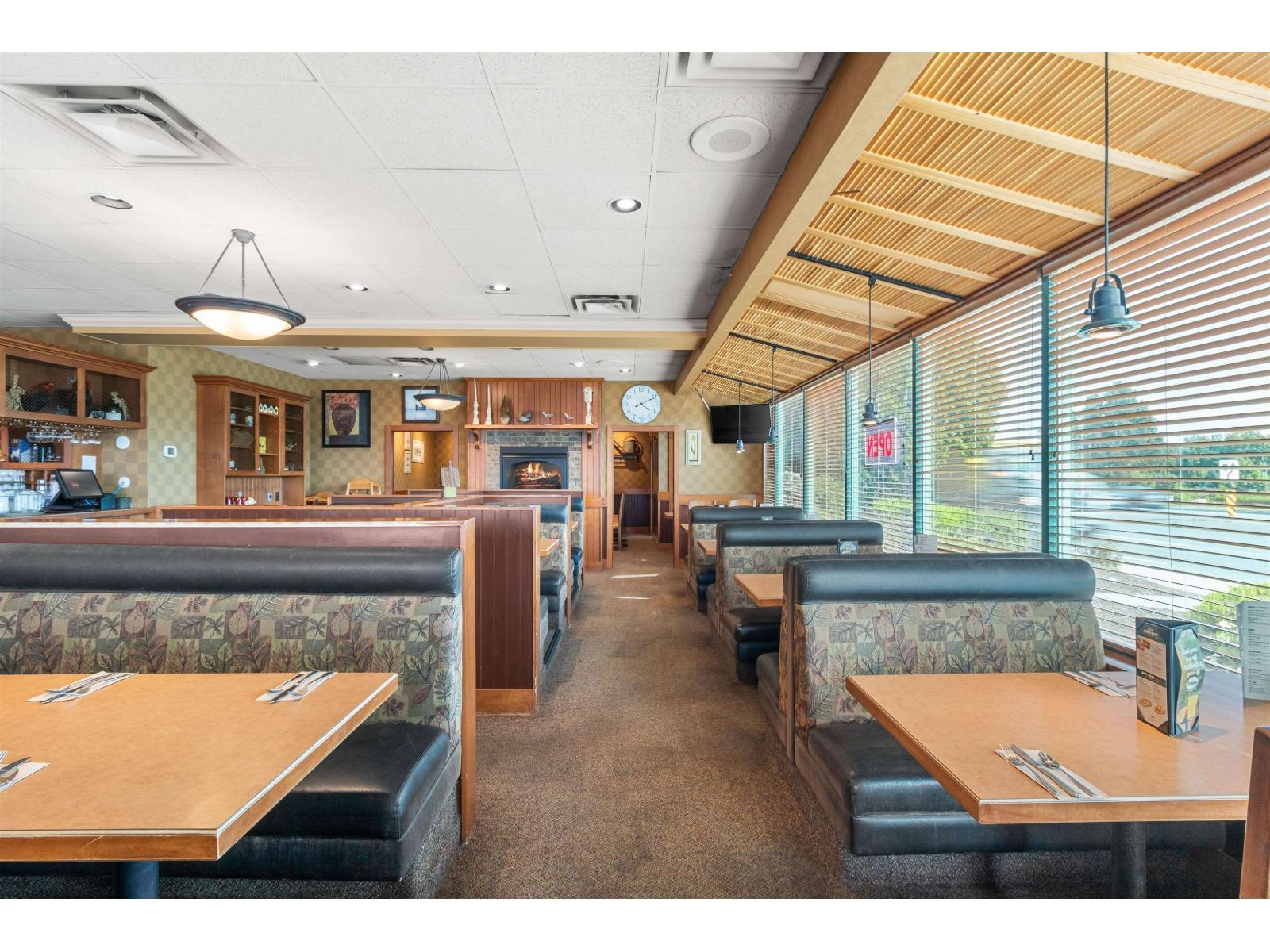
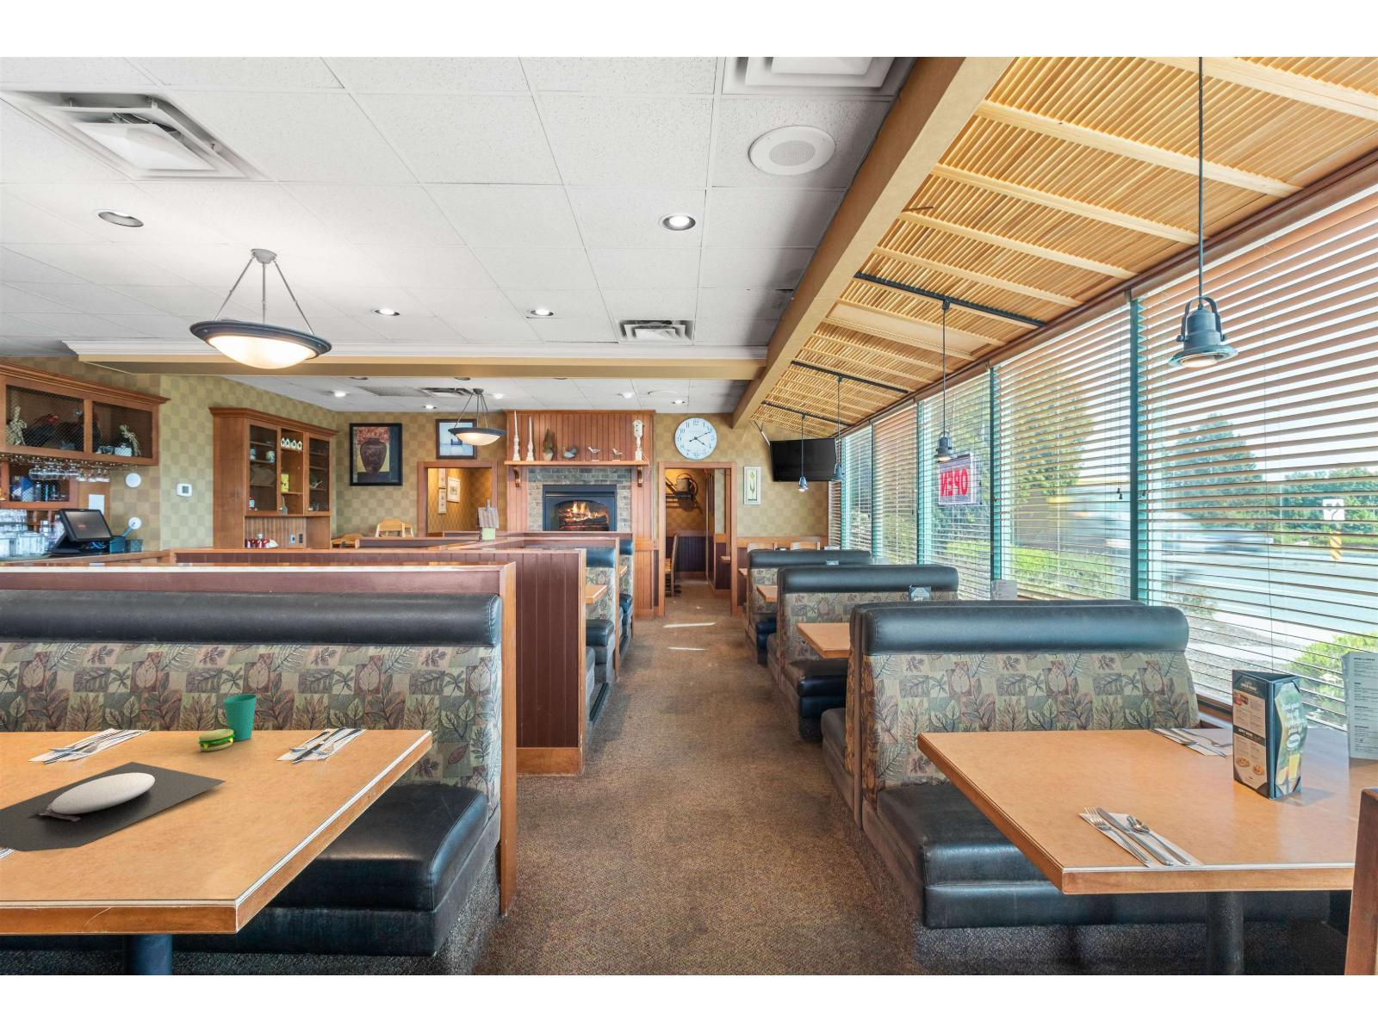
+ cup [197,693,257,752]
+ plate [0,761,227,853]
